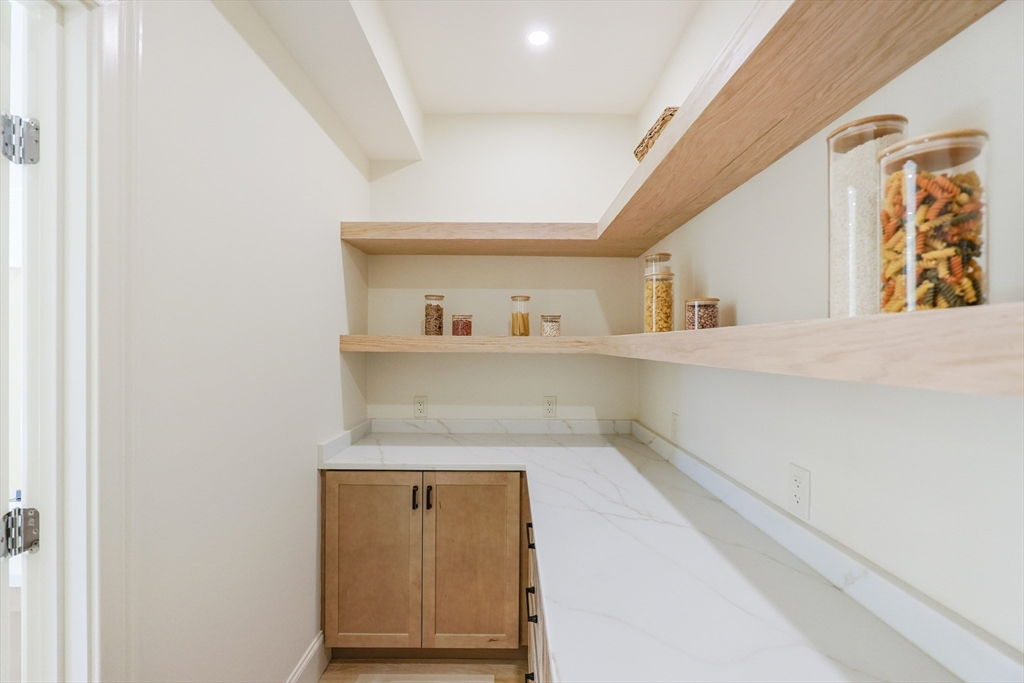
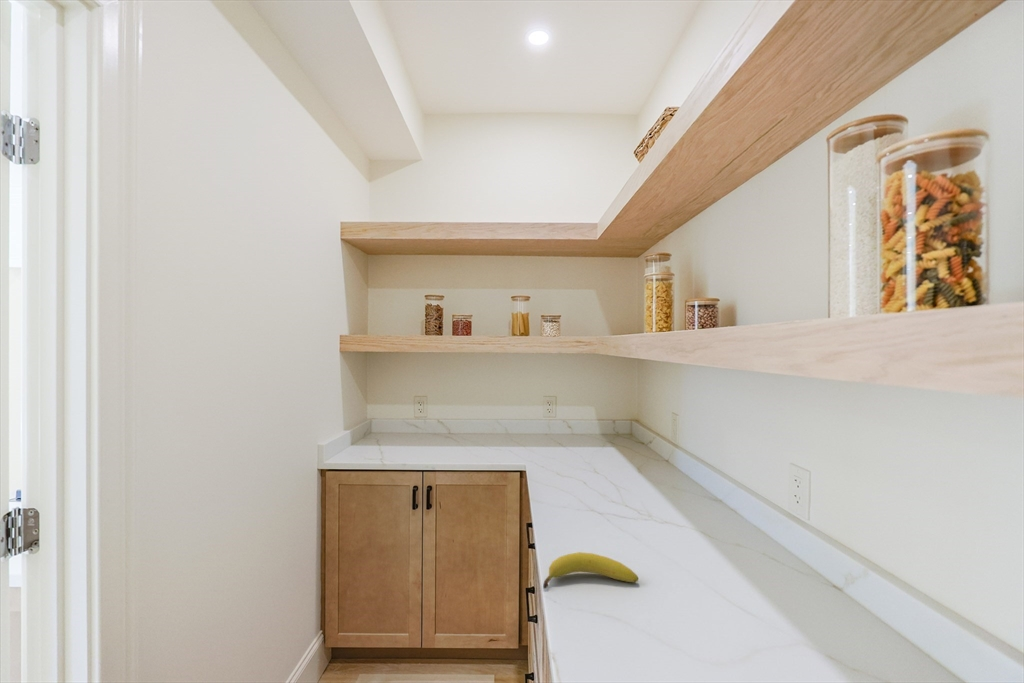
+ fruit [542,551,639,590]
